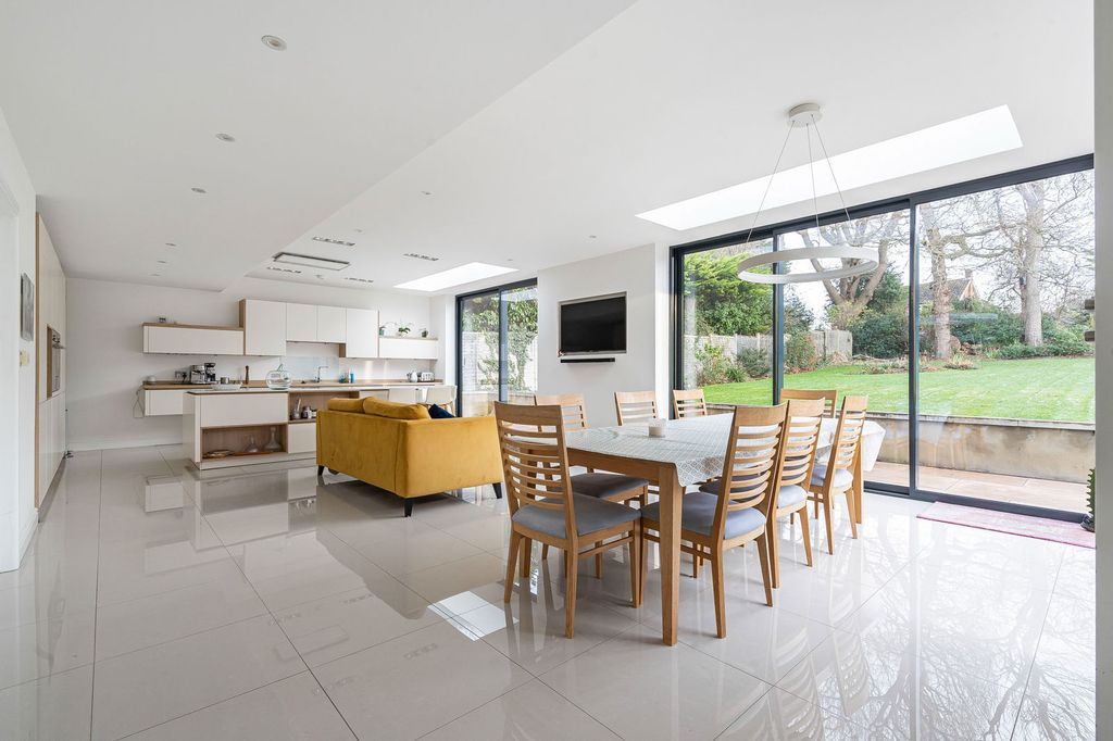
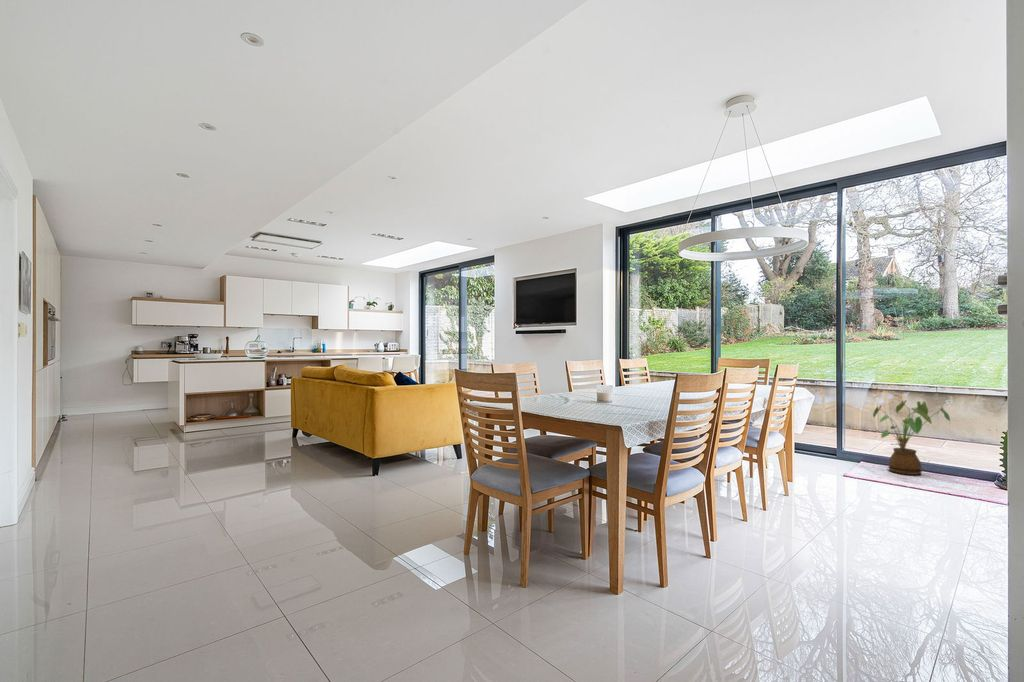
+ house plant [872,399,951,476]
